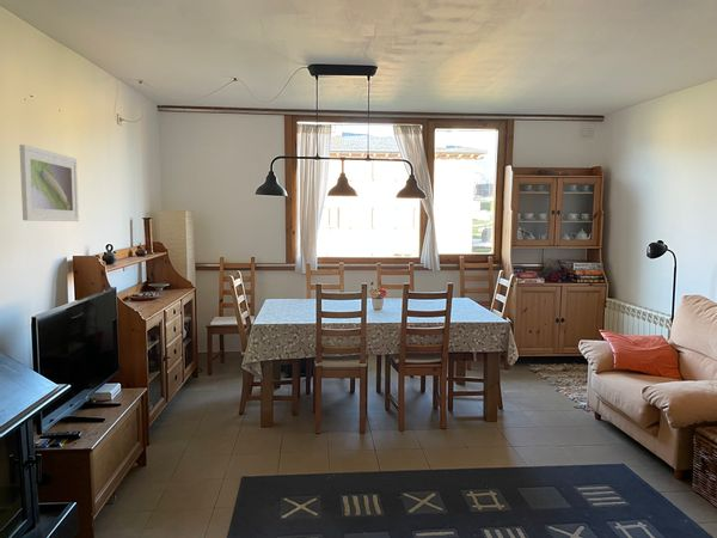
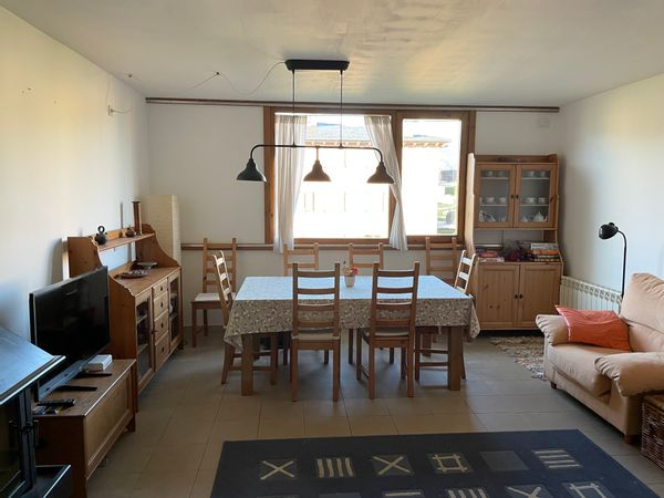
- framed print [19,143,80,222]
